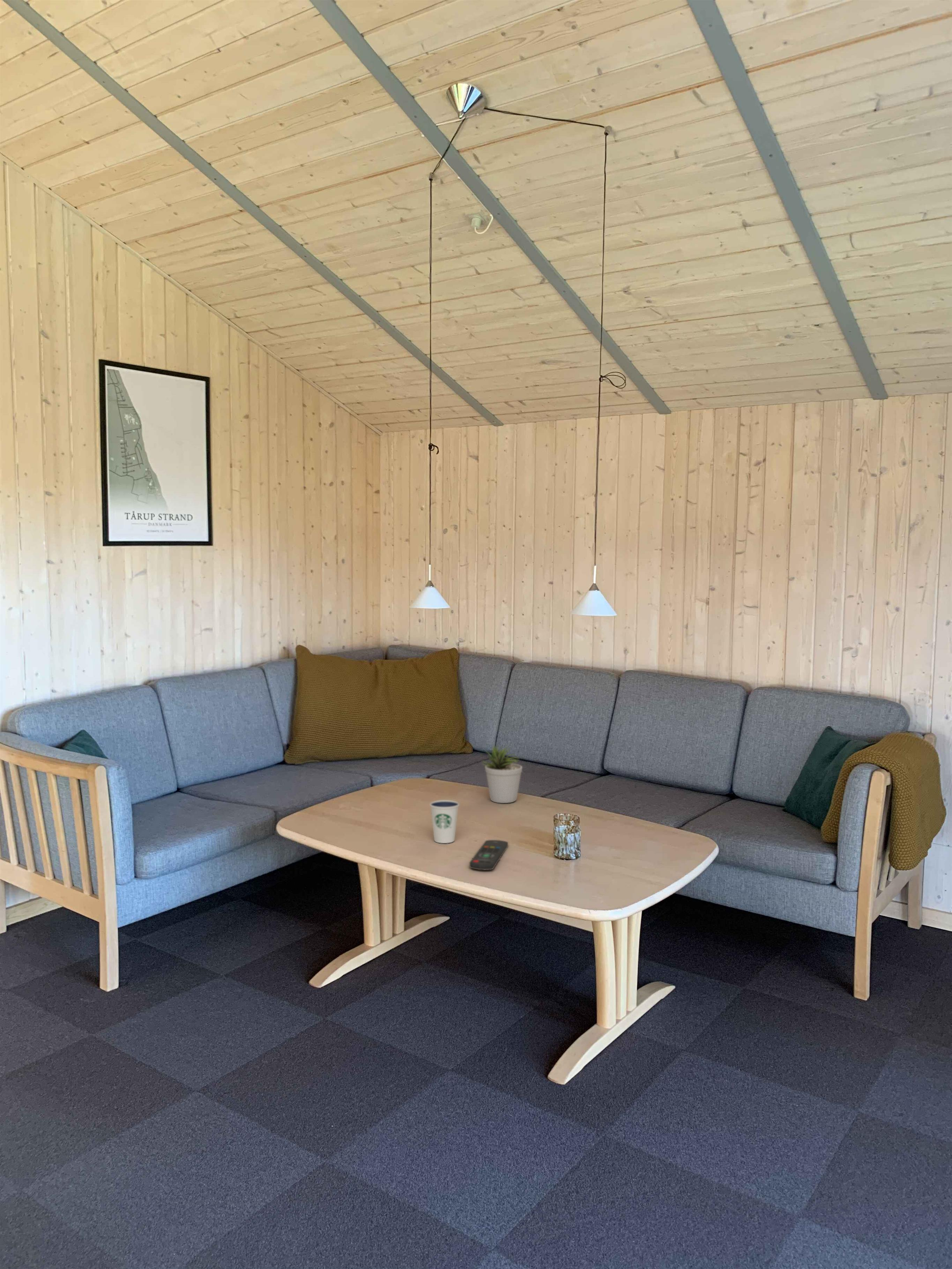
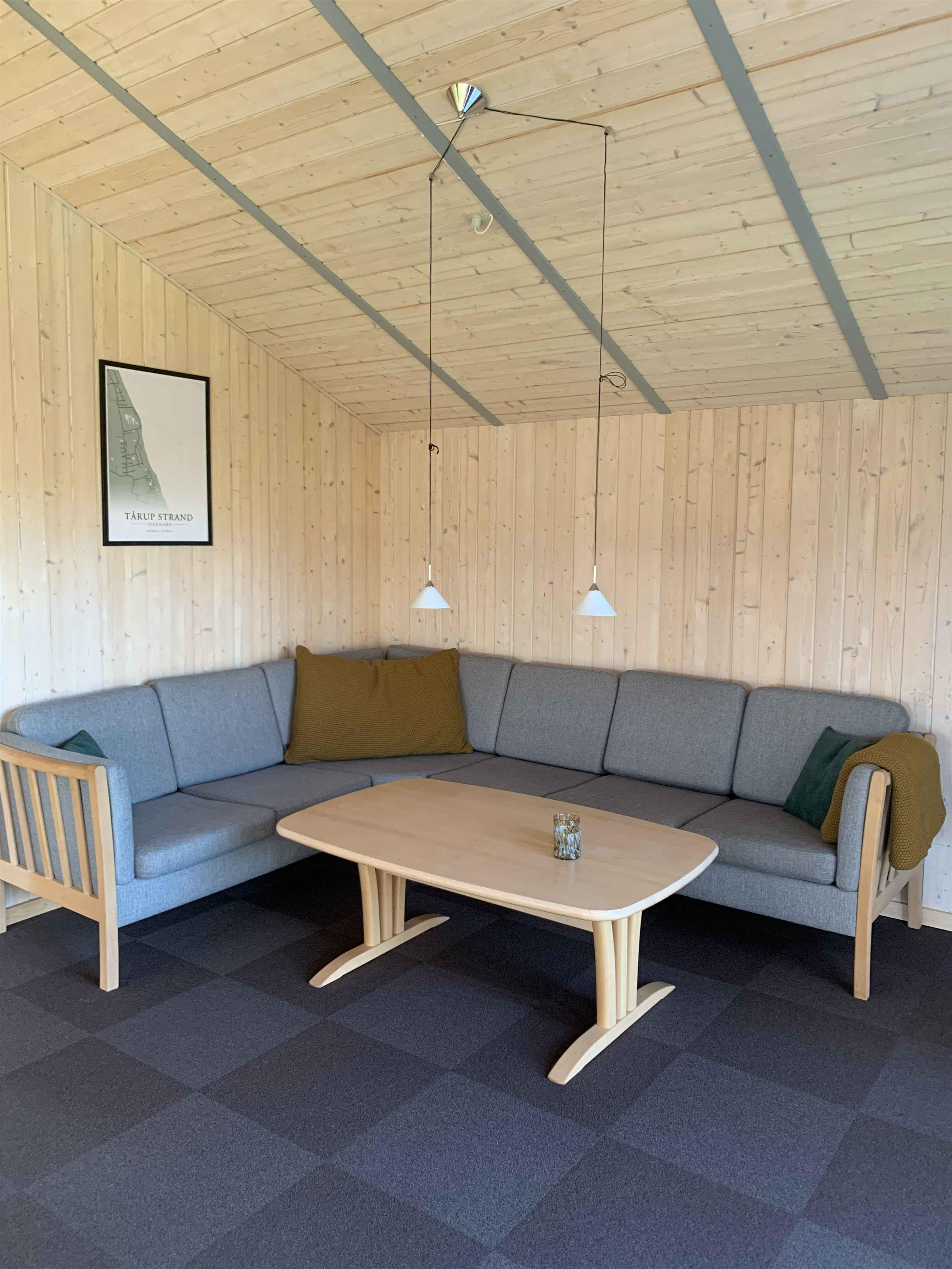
- remote control [469,839,508,870]
- potted plant [481,744,523,804]
- dixie cup [429,800,460,844]
